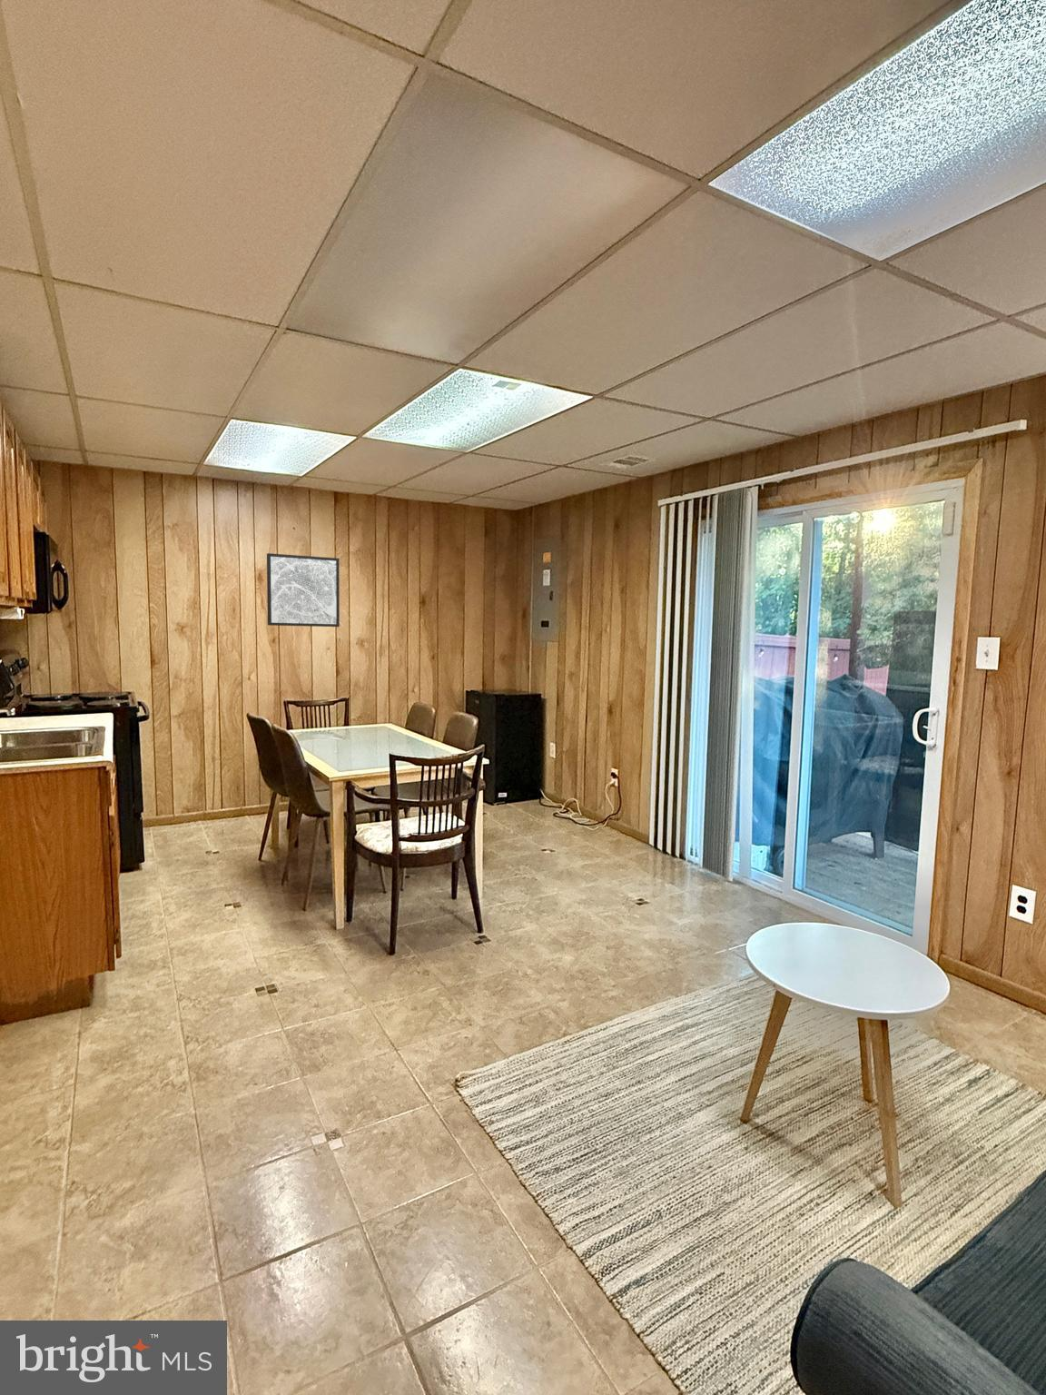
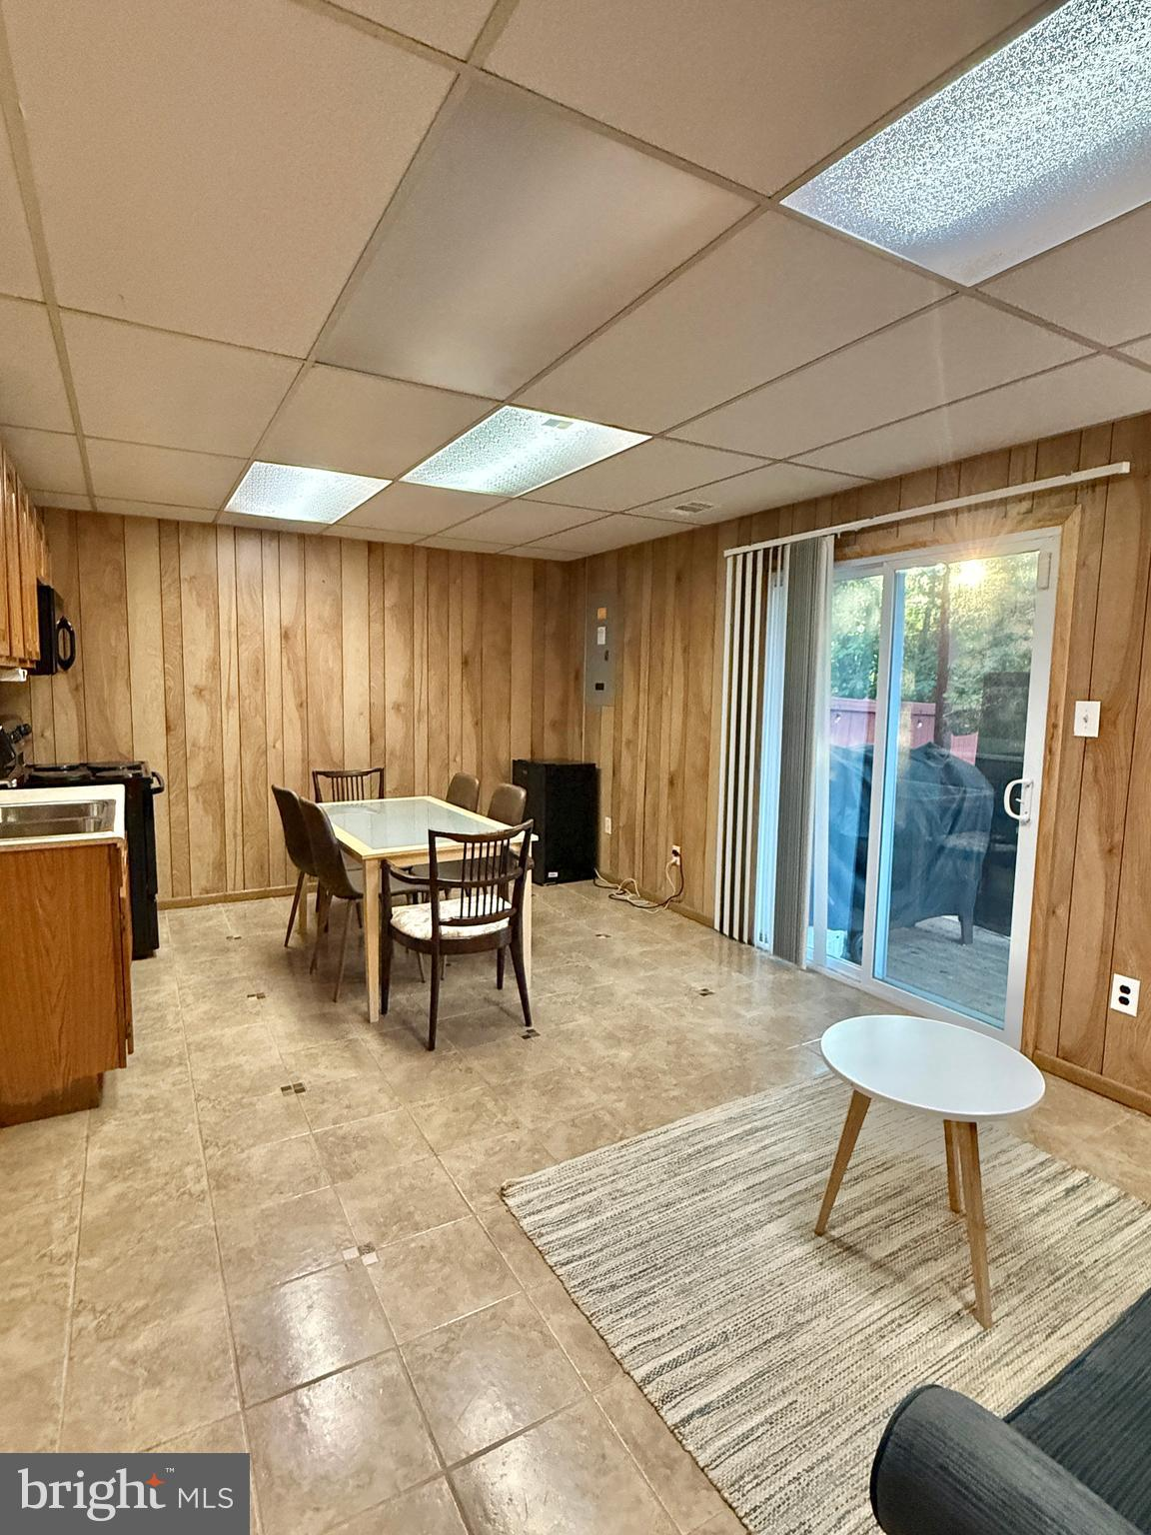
- wall art [266,553,341,627]
